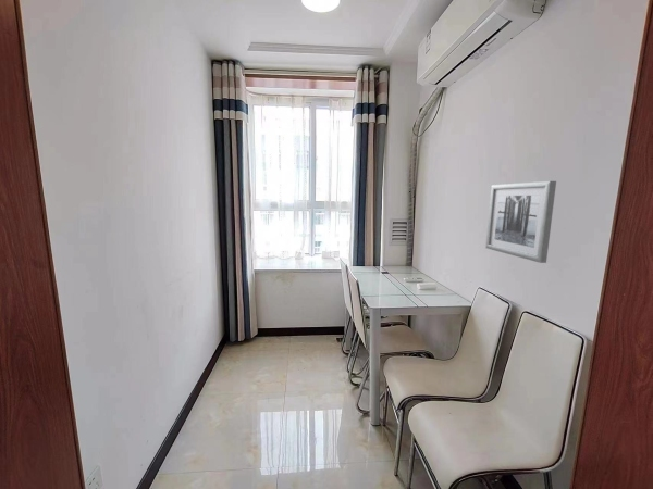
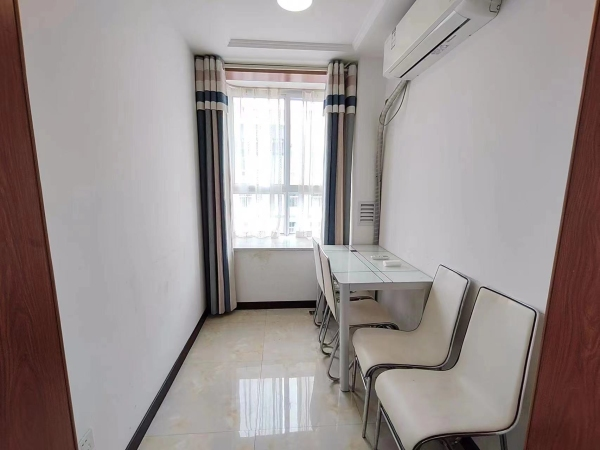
- wall art [484,180,557,264]
